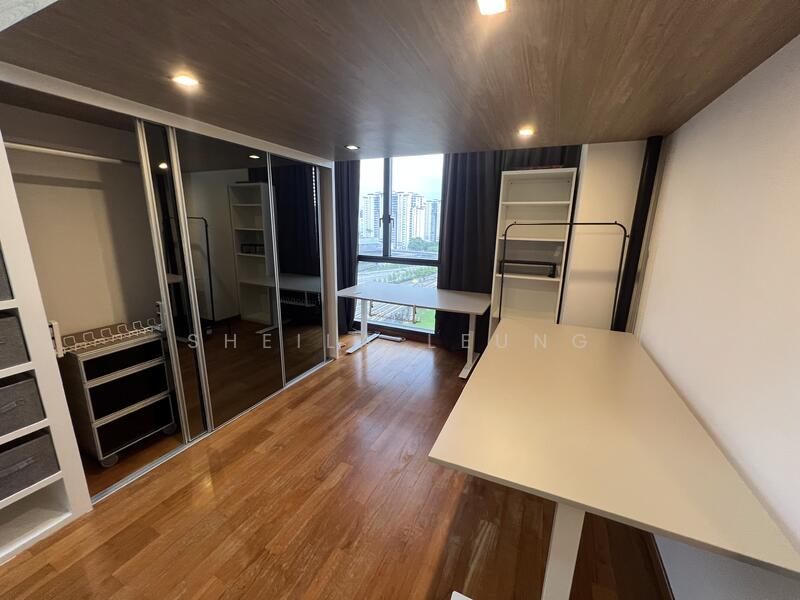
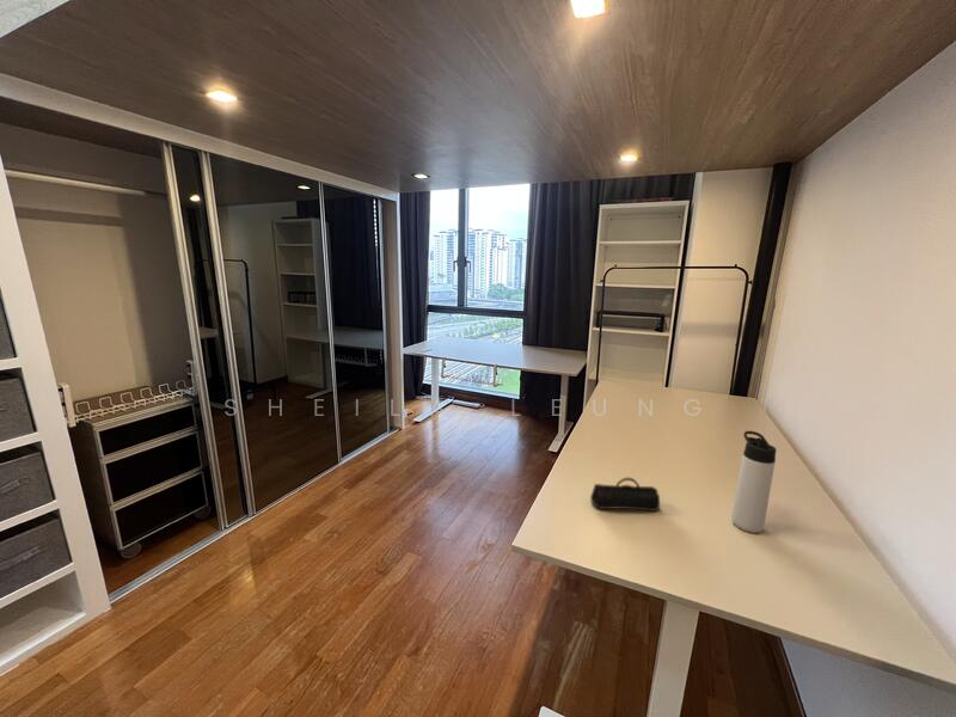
+ pencil case [589,477,661,513]
+ thermos bottle [730,430,778,534]
